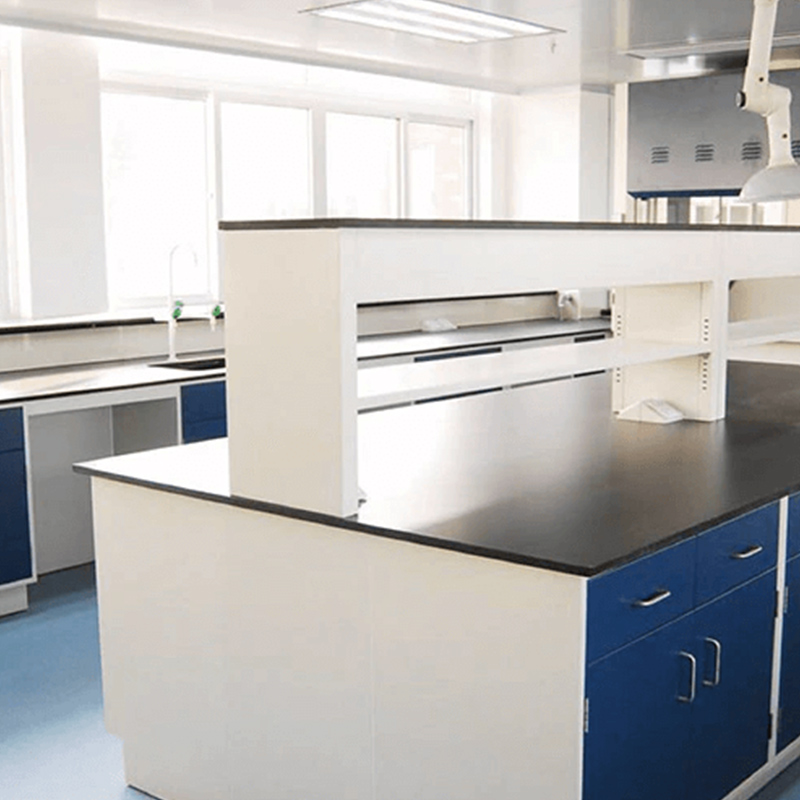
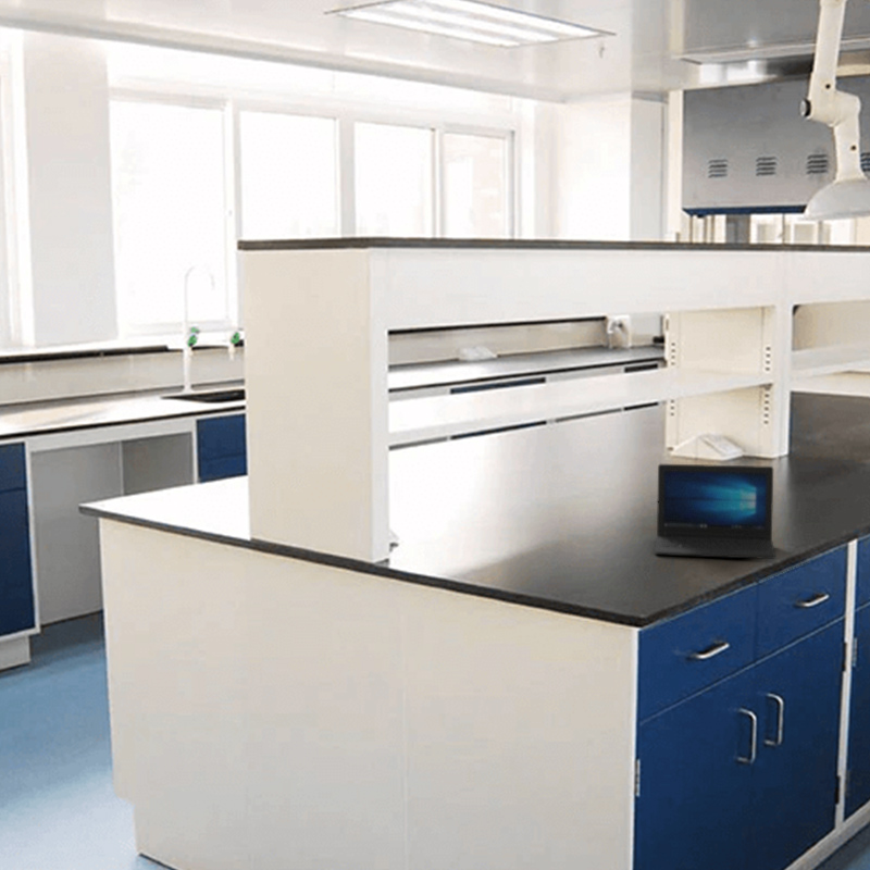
+ laptop [654,463,776,560]
